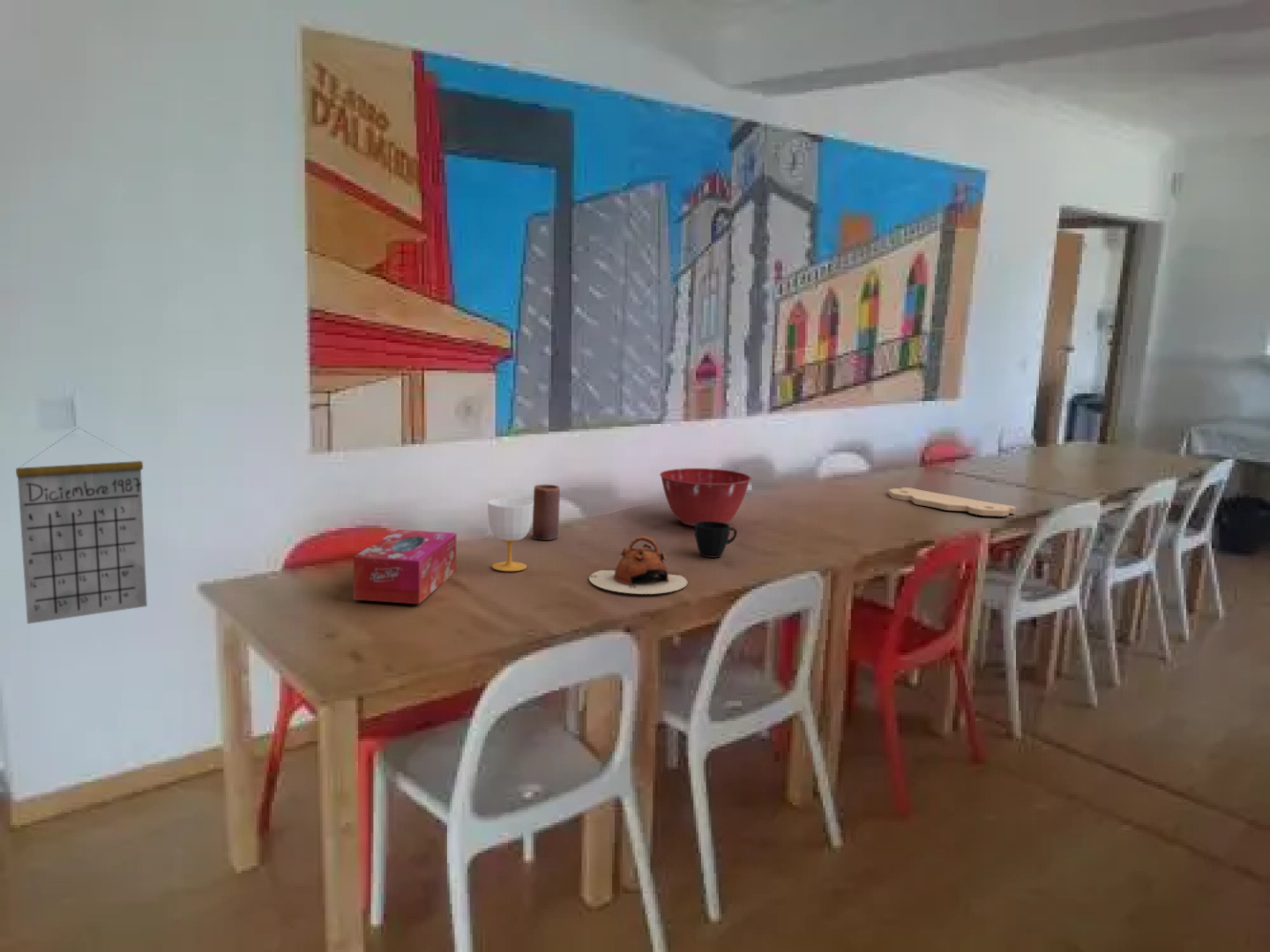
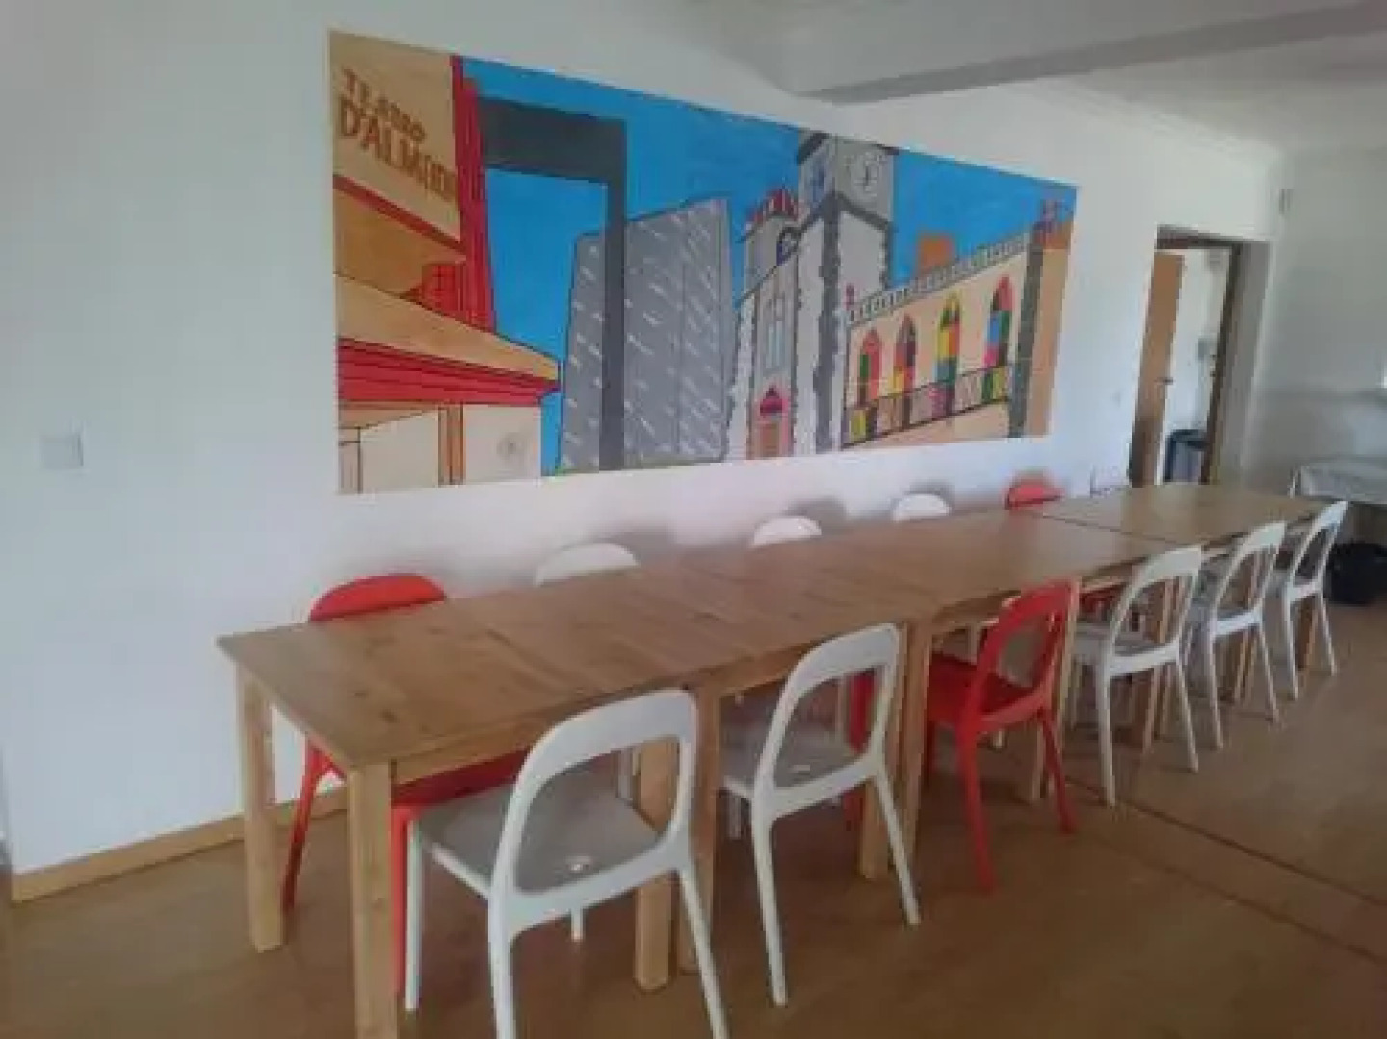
- candle [532,484,561,541]
- mixing bowl [659,467,752,527]
- cup [487,497,534,572]
- calendar [15,427,148,625]
- tissue box [353,528,458,605]
- teapot [588,535,689,595]
- cup [694,521,738,559]
- cutting board [887,487,1017,517]
